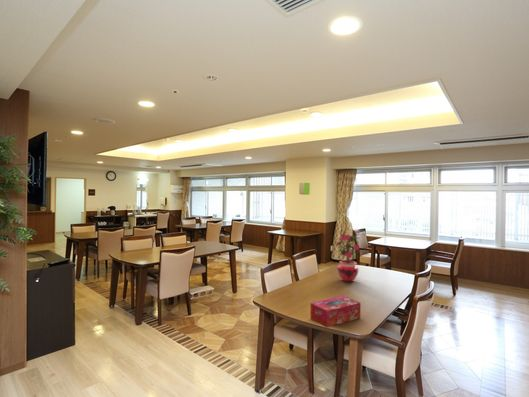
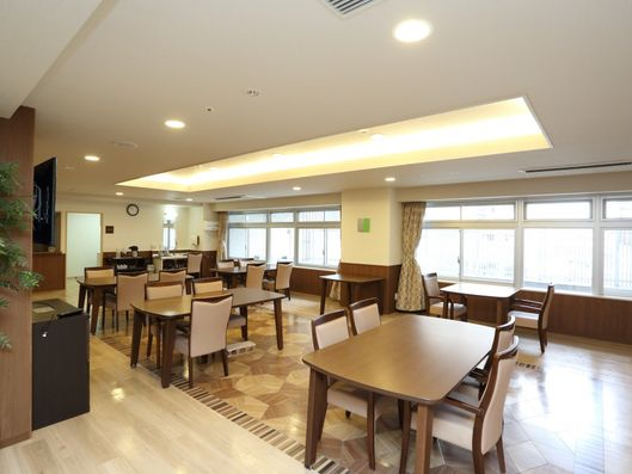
- potted flower [334,228,361,283]
- tissue box [309,295,361,328]
